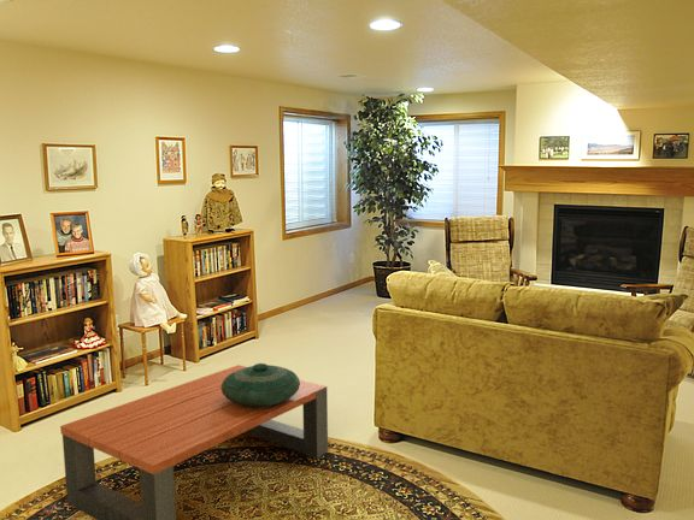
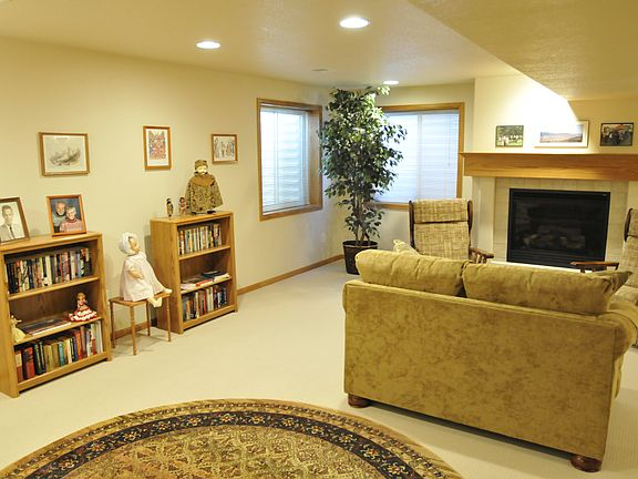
- coffee table [59,364,329,520]
- decorative bowl [222,362,301,408]
